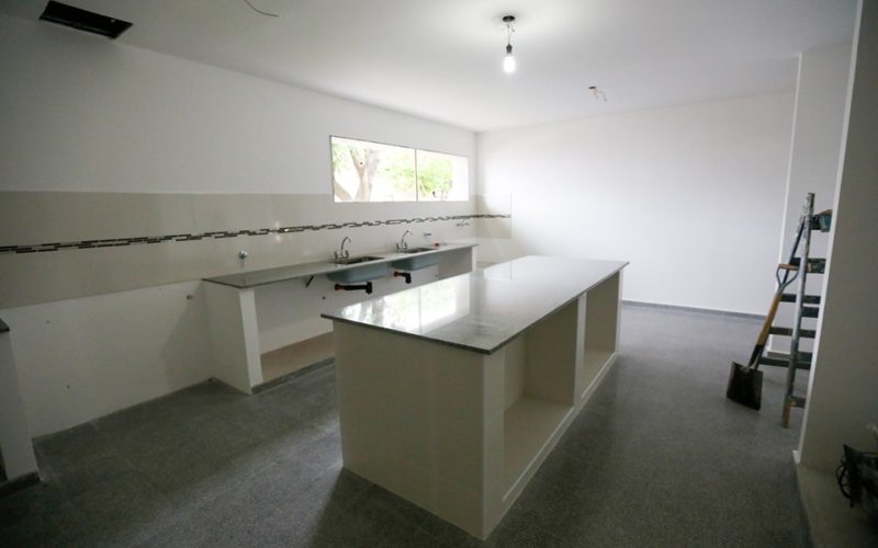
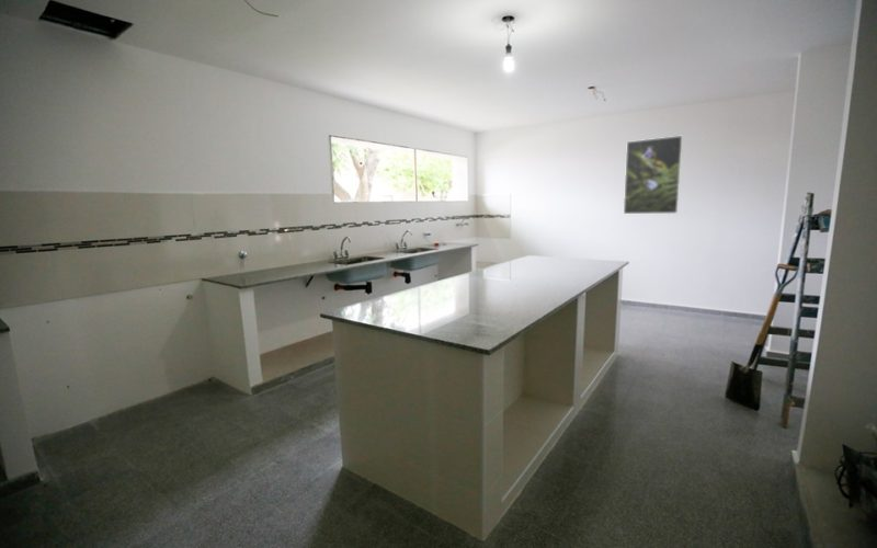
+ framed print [623,135,683,215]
